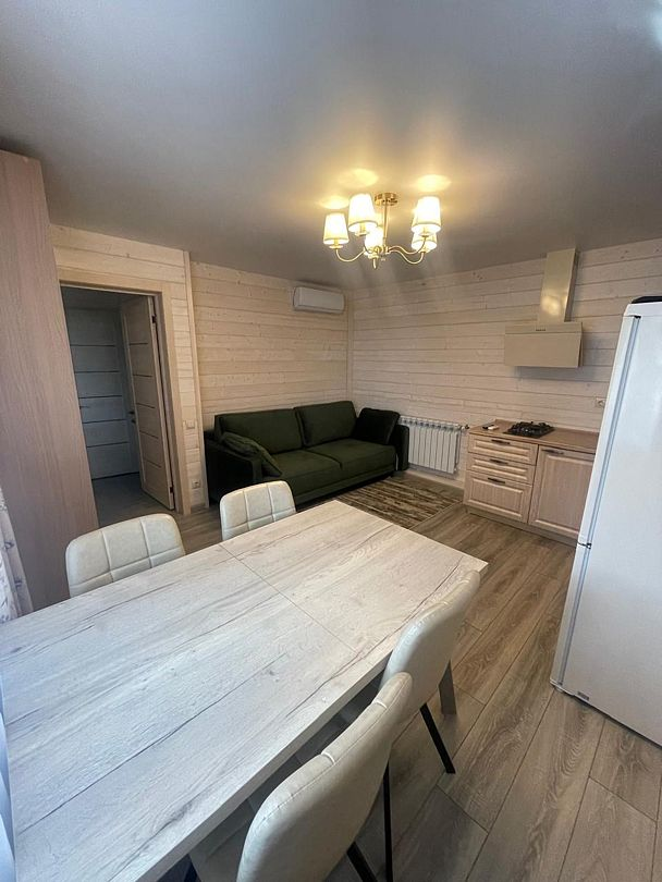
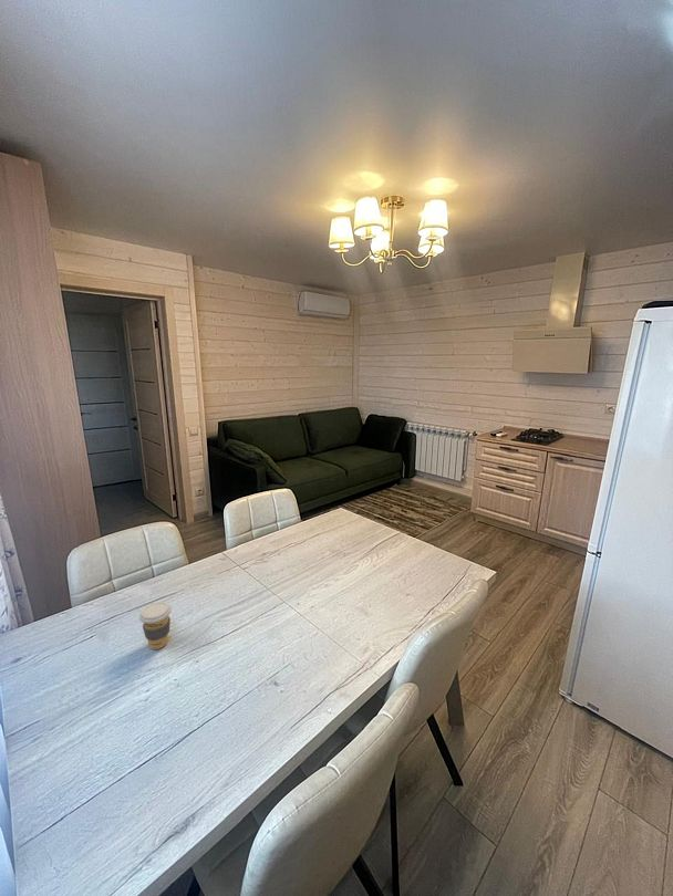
+ coffee cup [138,601,173,650]
